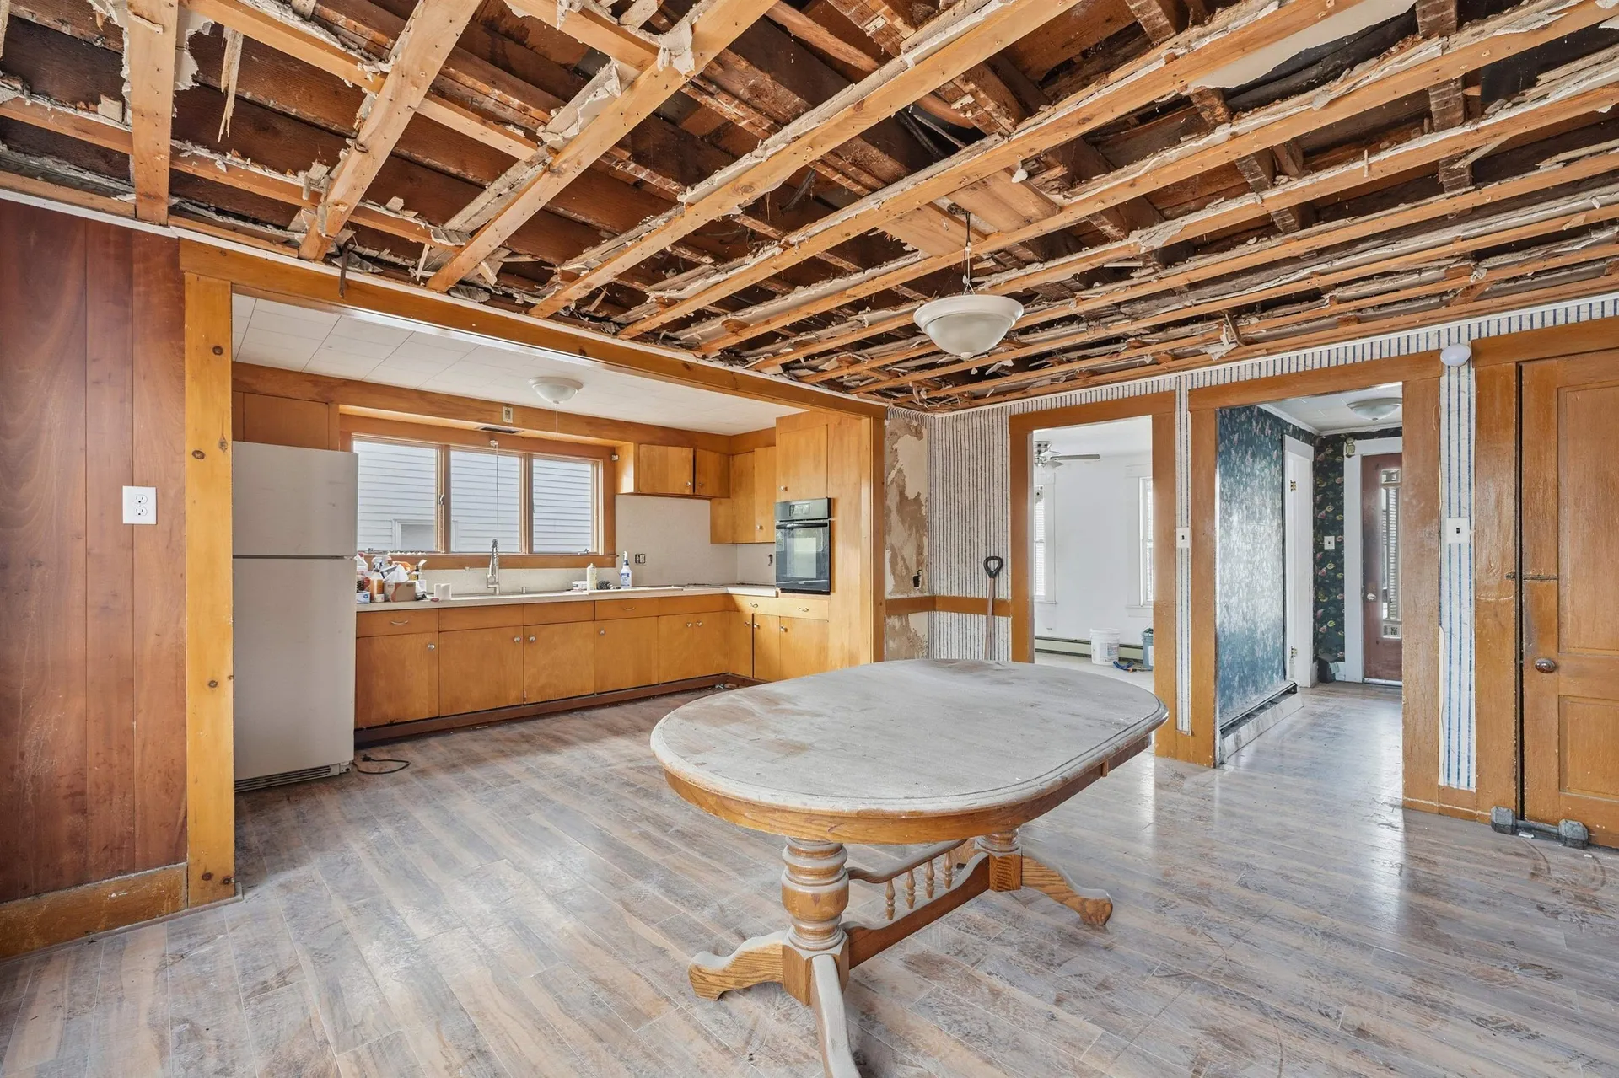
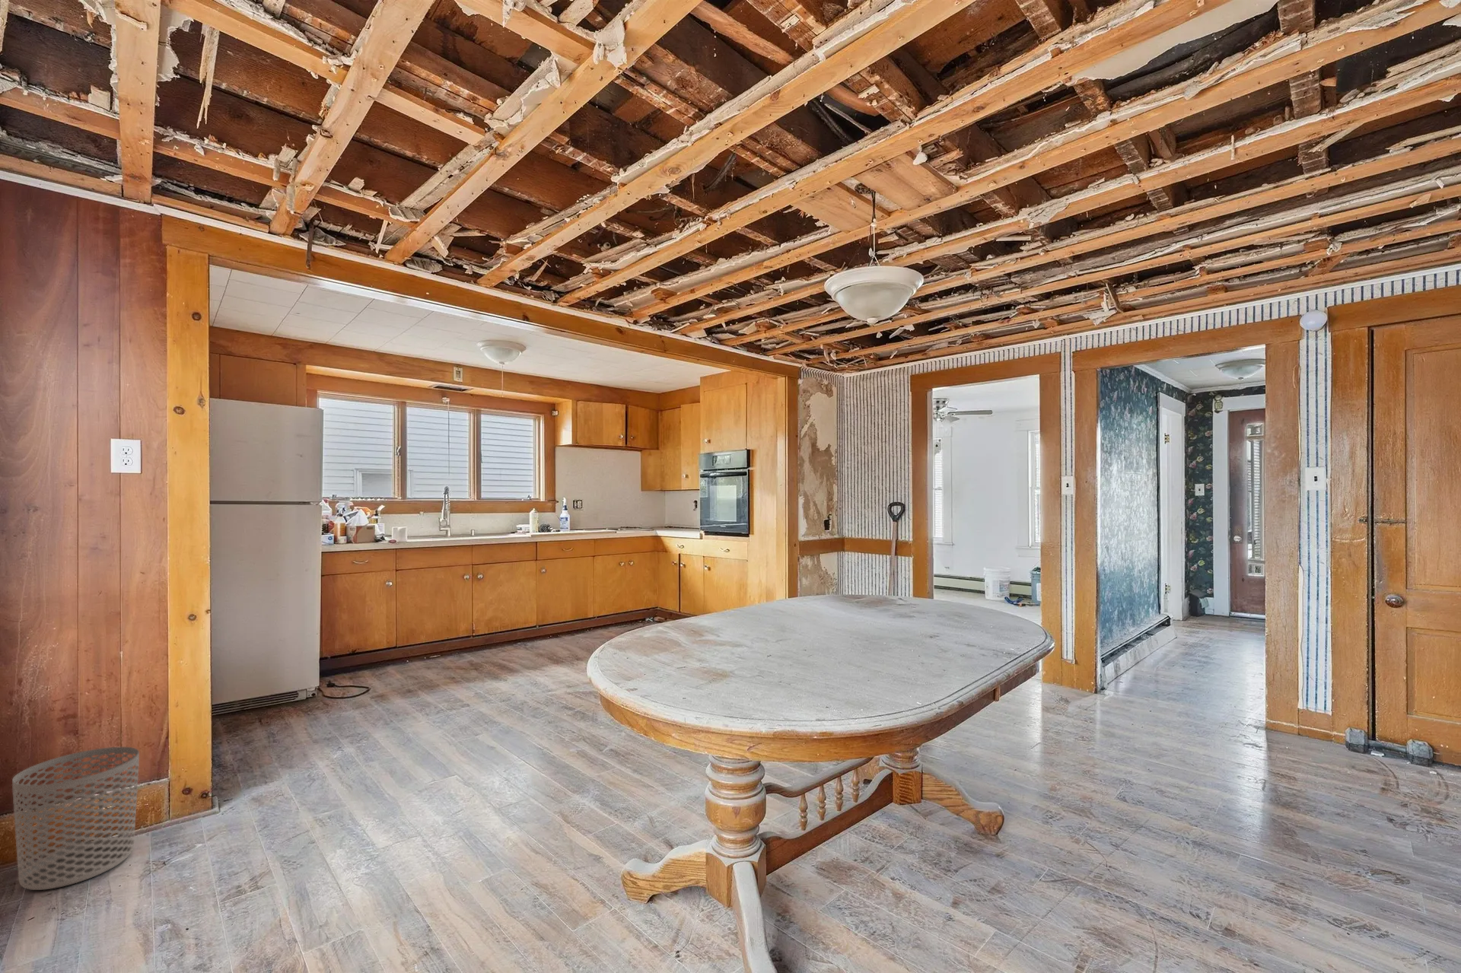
+ waste bin [12,746,140,890]
